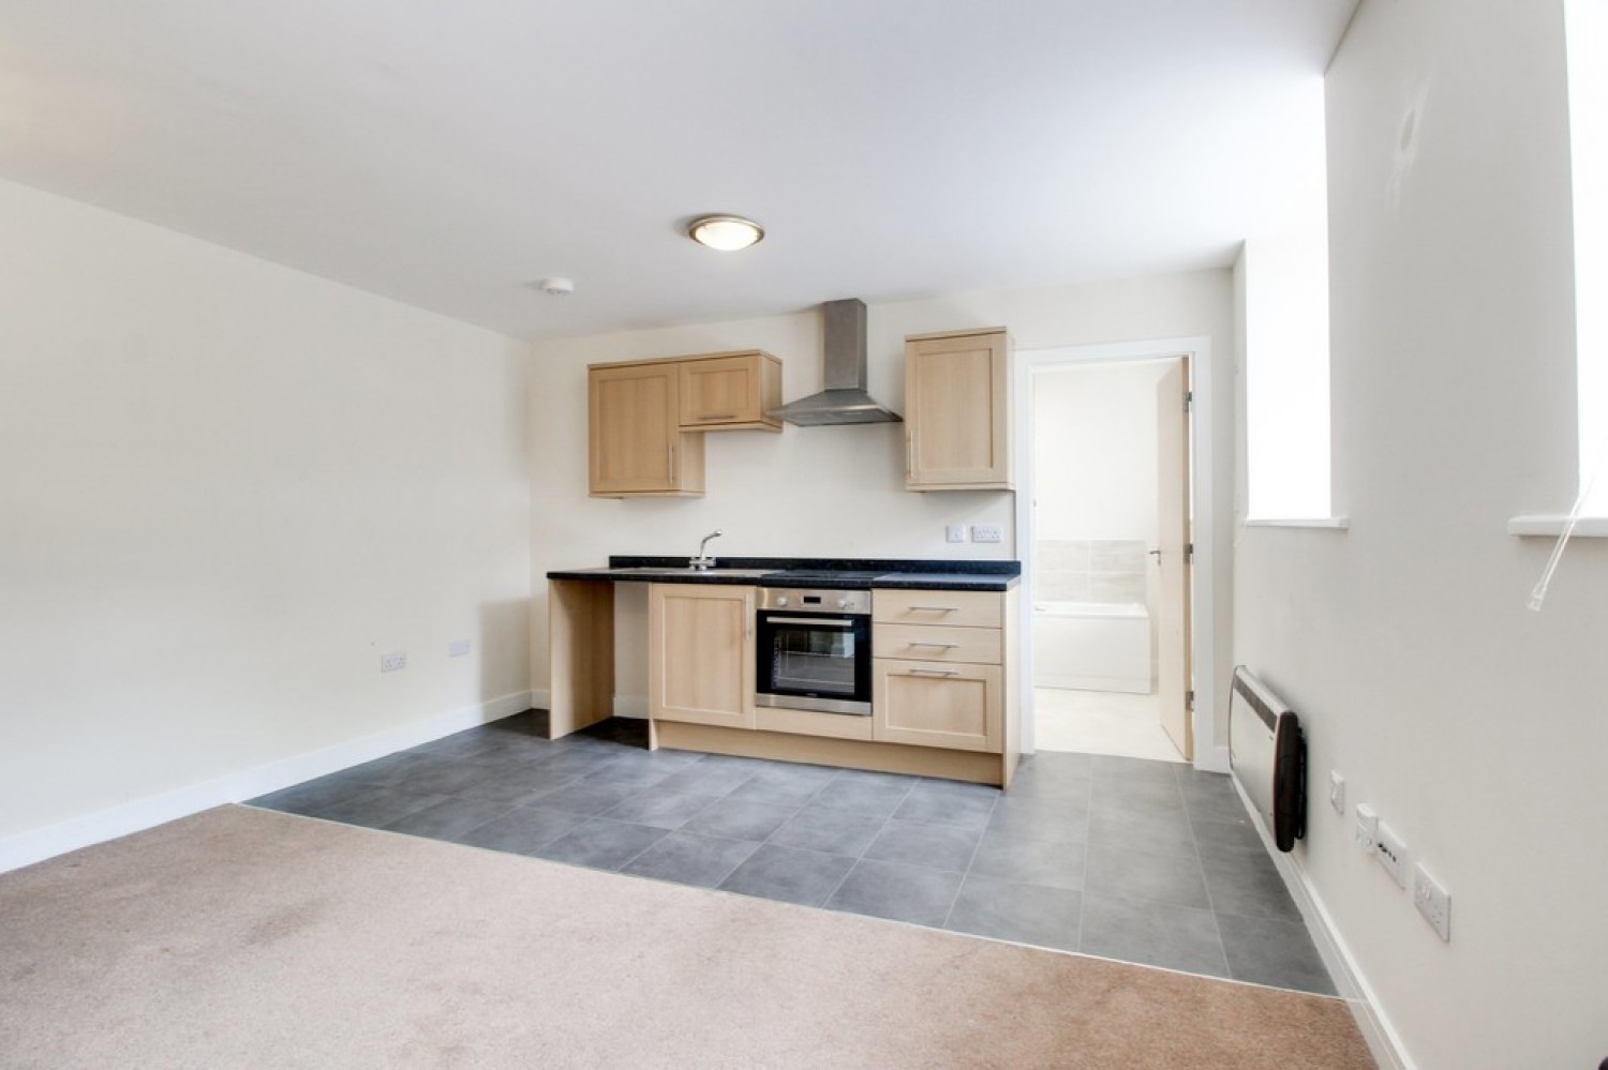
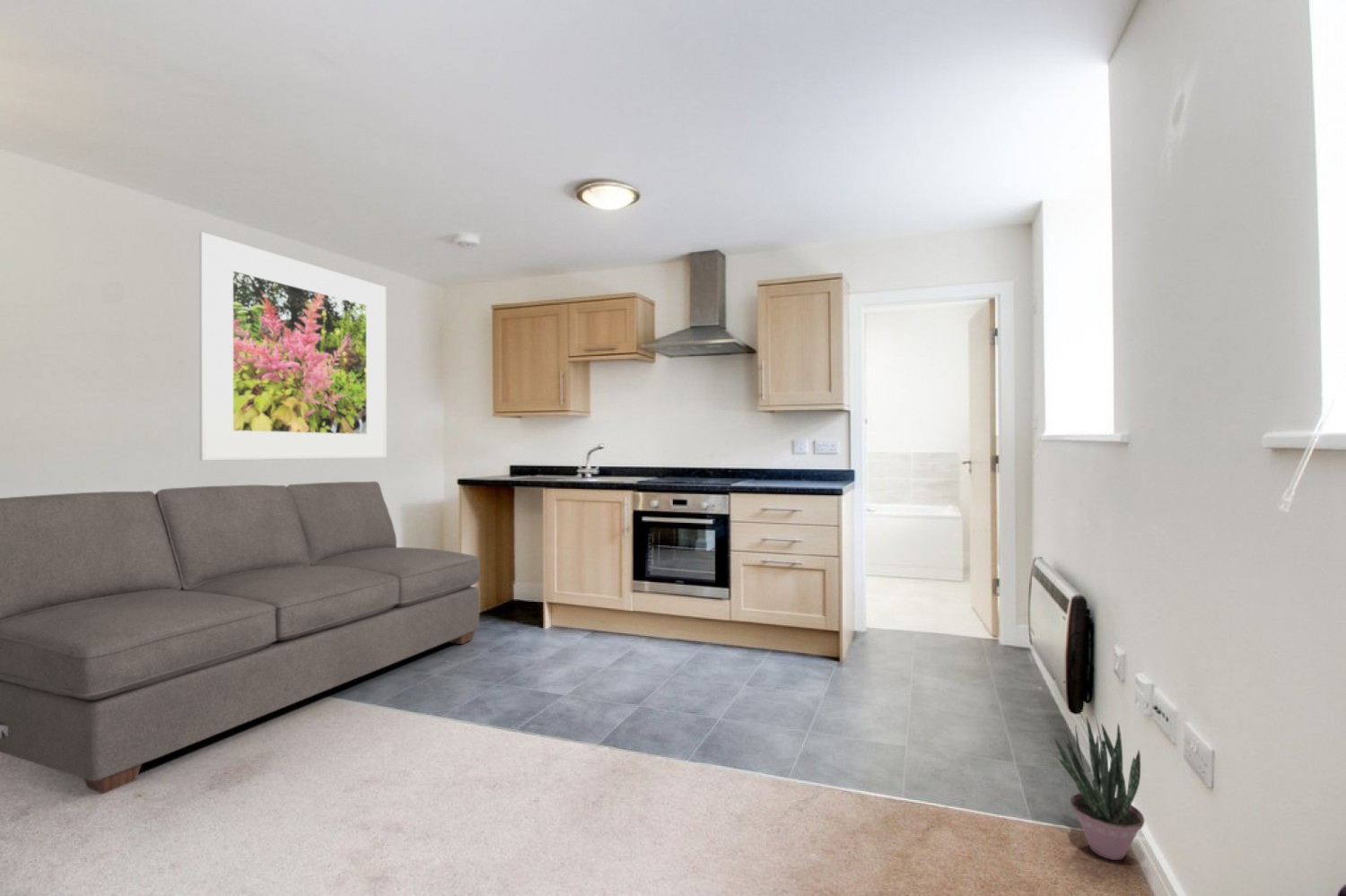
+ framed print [198,231,388,462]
+ sofa [0,481,481,795]
+ potted plant [1054,717,1145,861]
